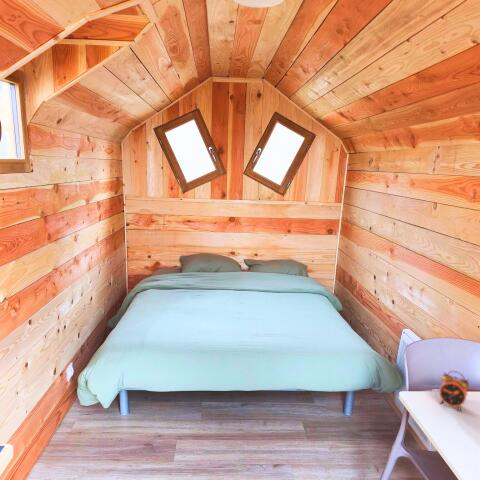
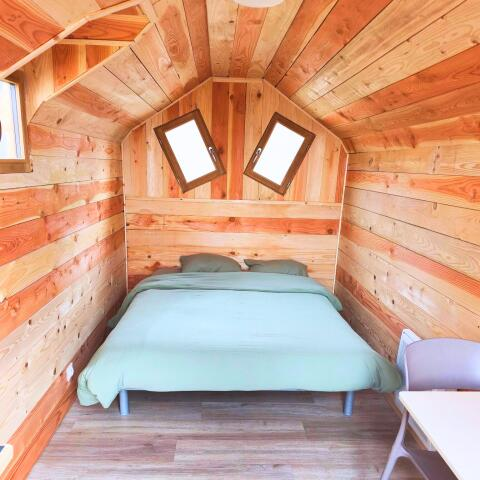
- alarm clock [438,370,470,413]
